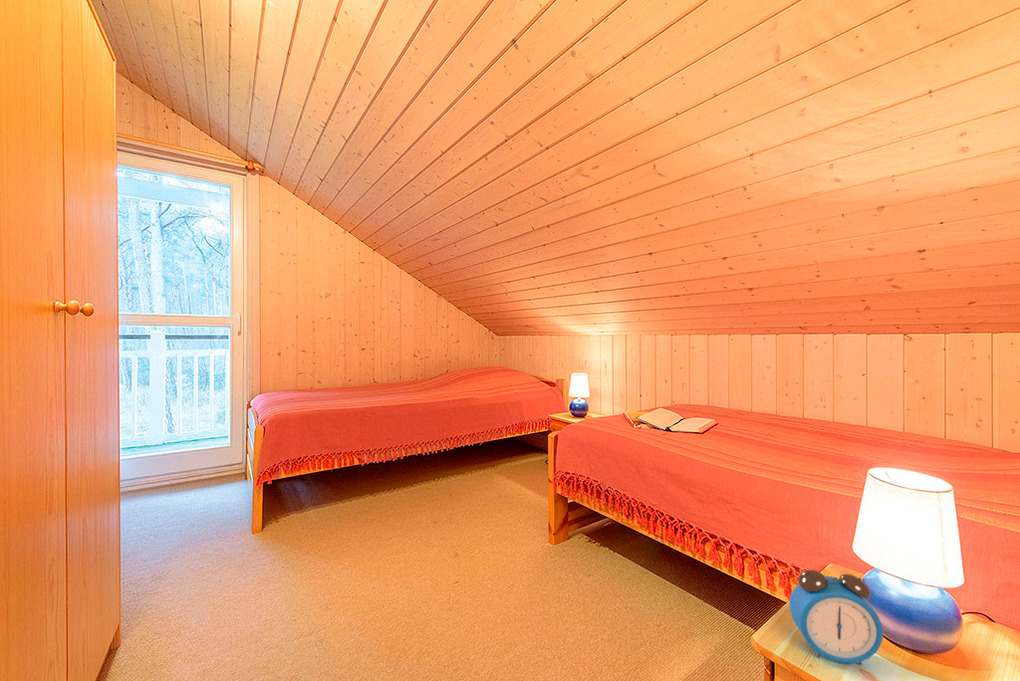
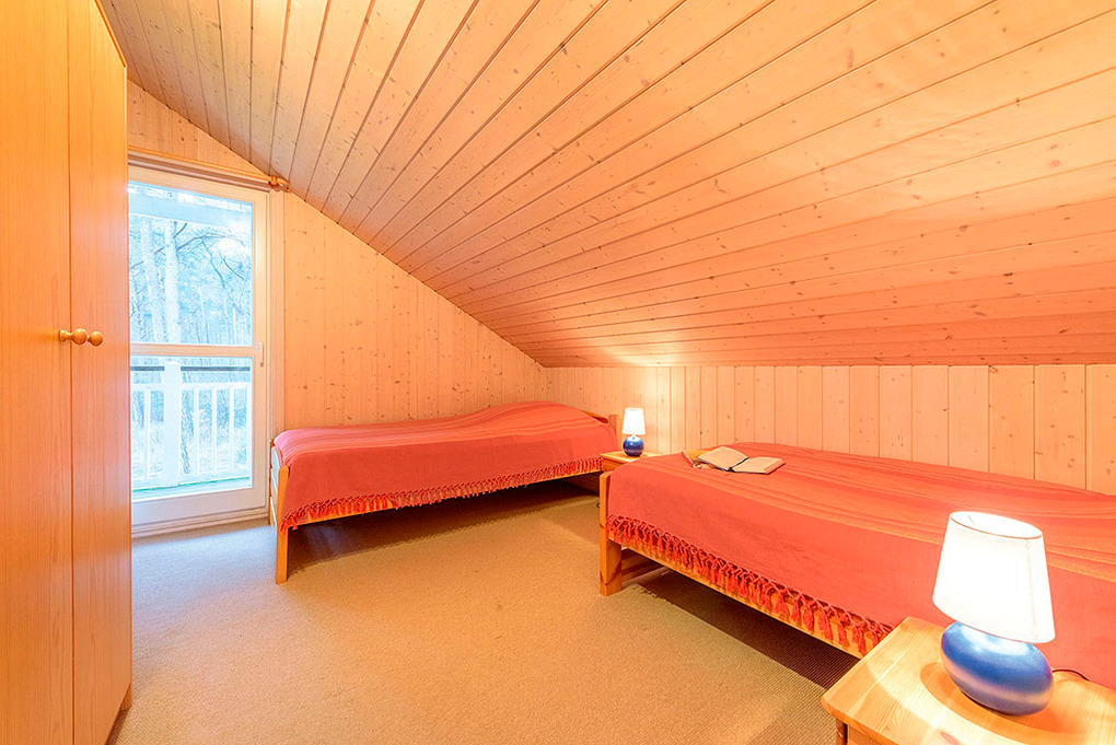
- alarm clock [788,569,884,666]
